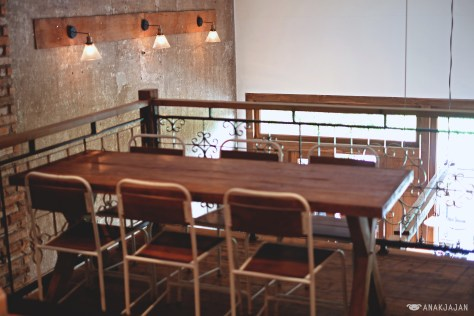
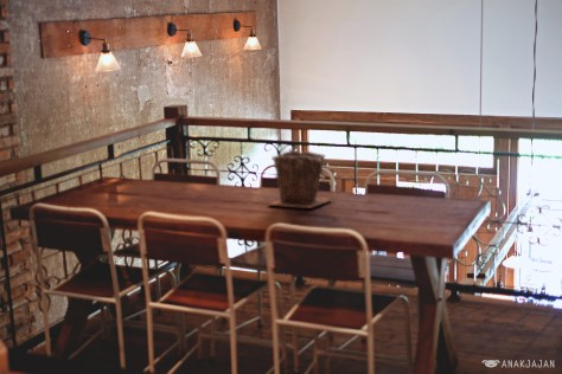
+ plant pot [267,149,333,209]
